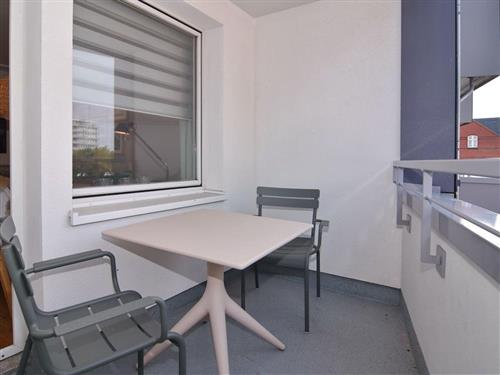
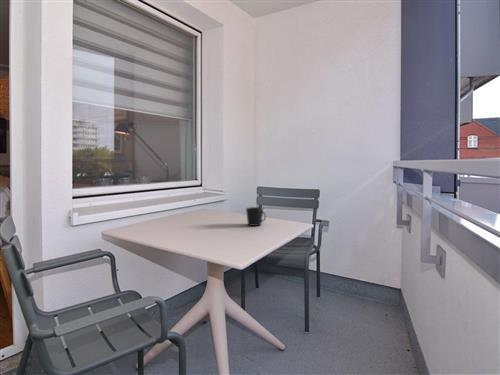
+ cup [245,206,267,227]
